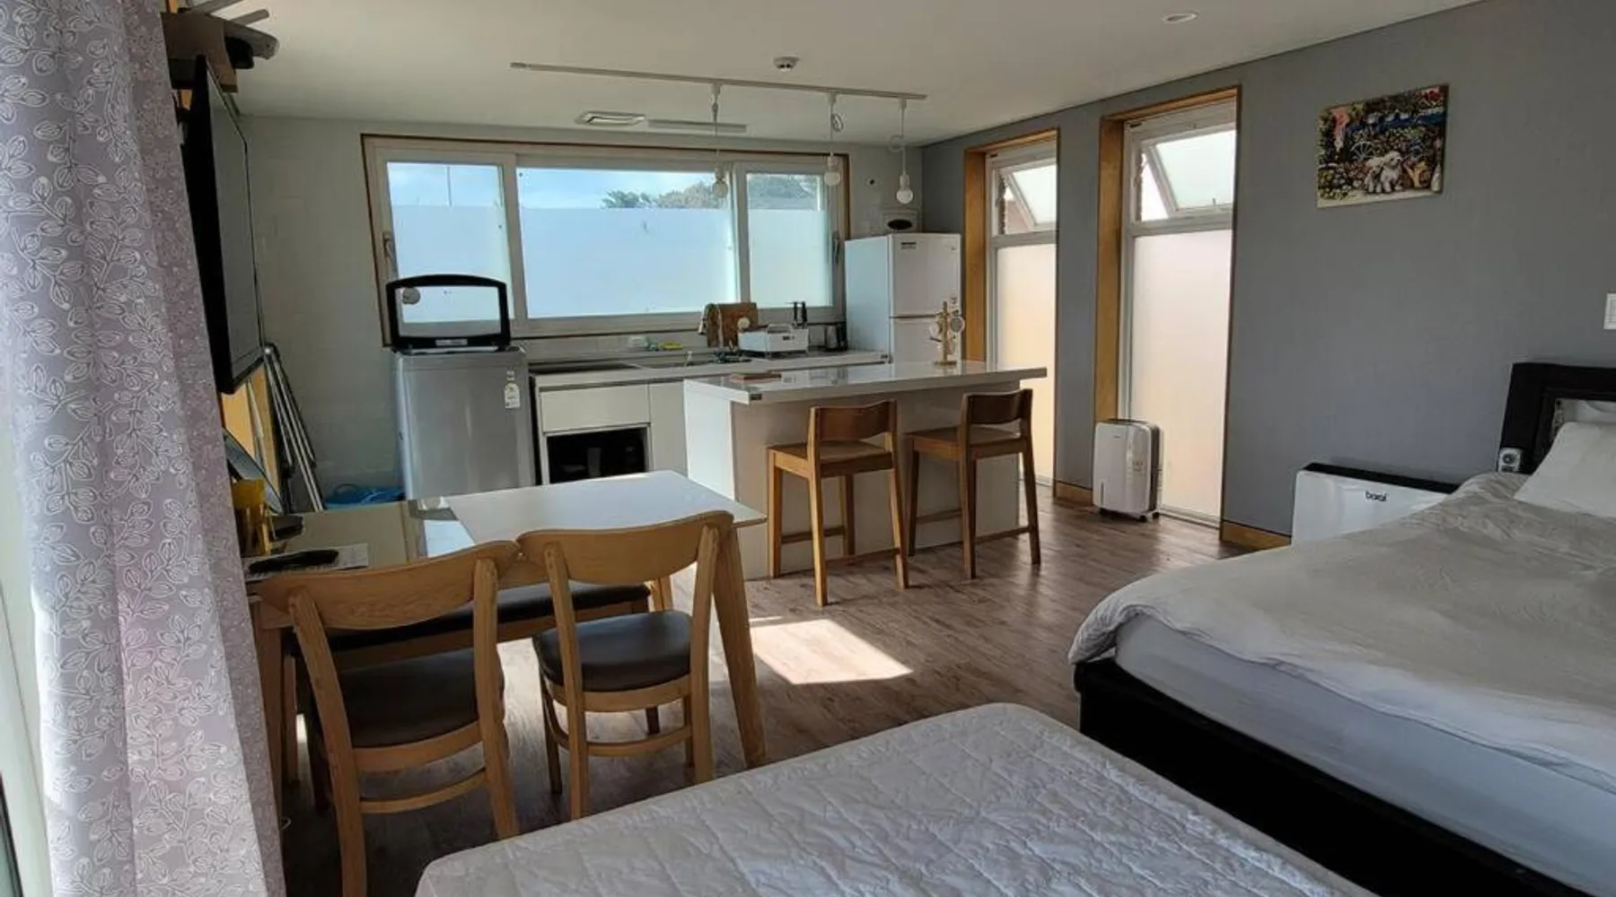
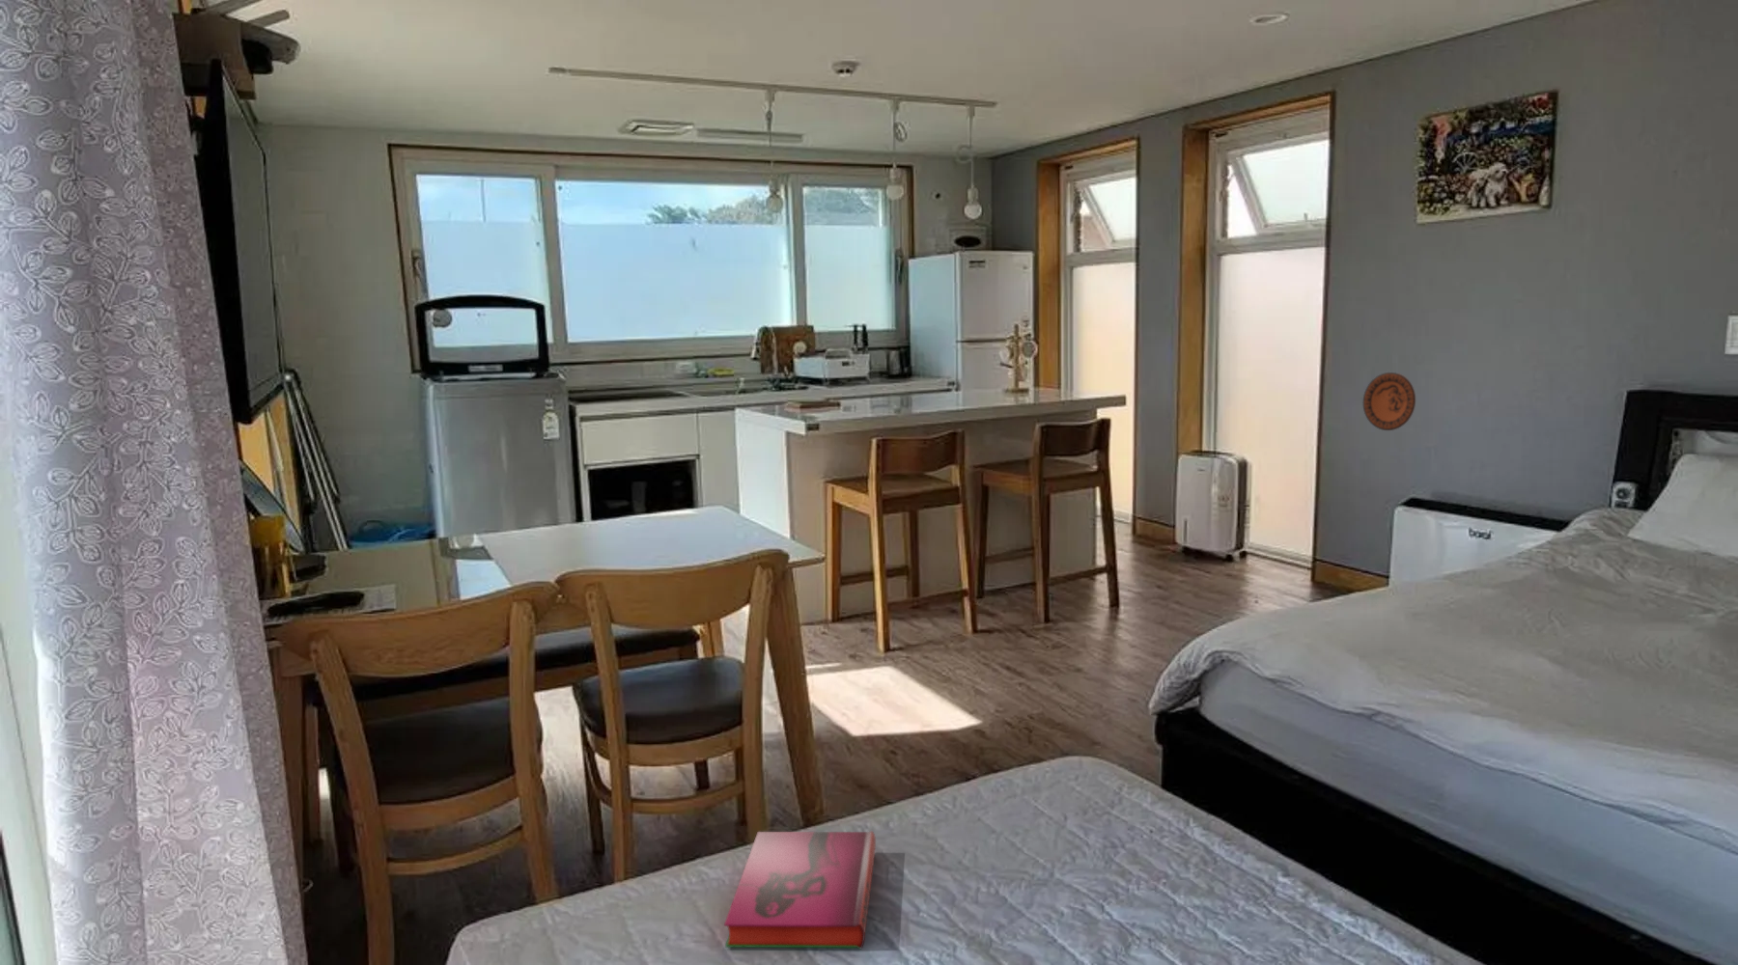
+ decorative plate [1362,372,1417,431]
+ hardback book [723,830,876,951]
